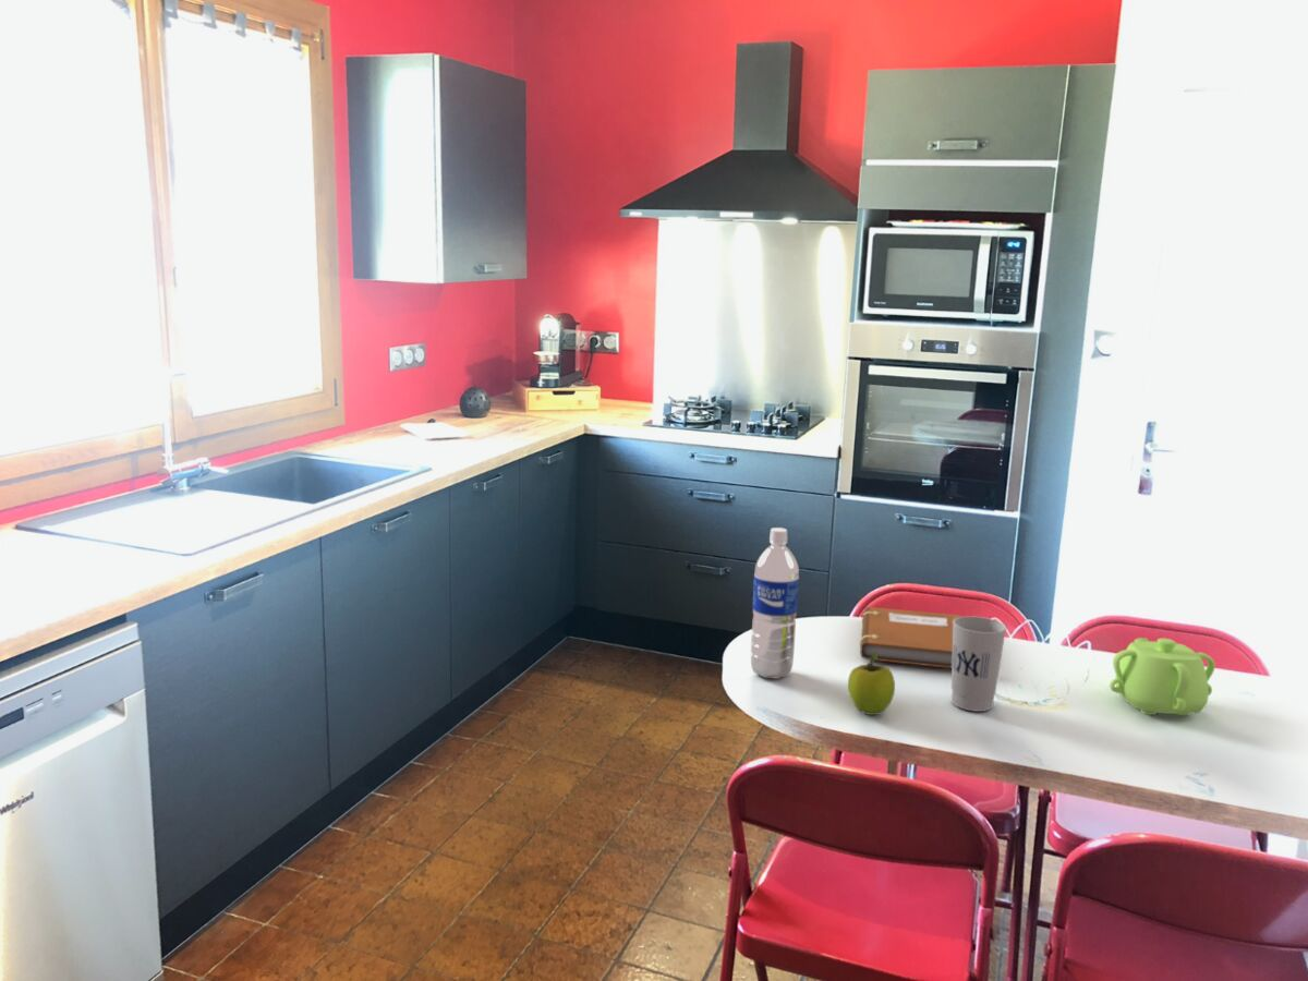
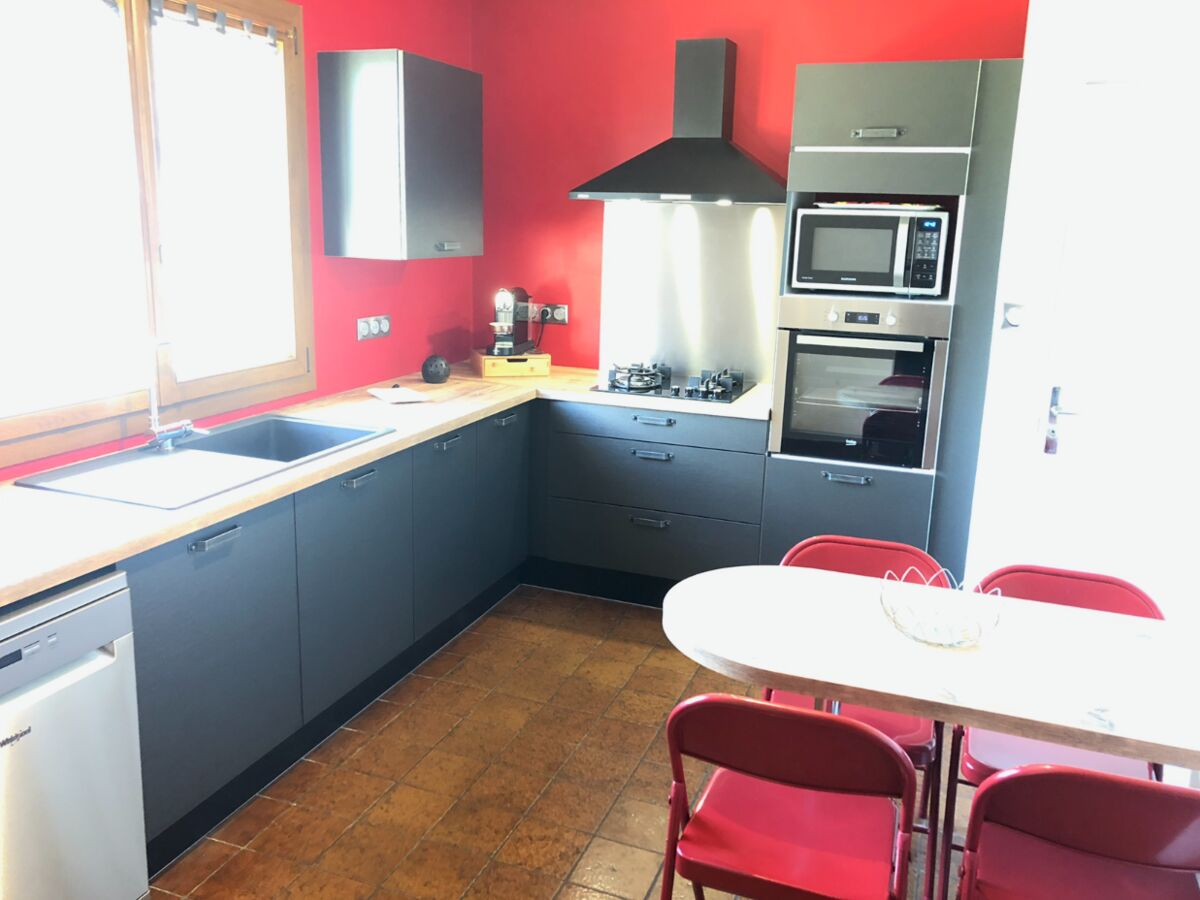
- fruit [847,652,896,716]
- cup [949,615,1007,713]
- water bottle [750,526,800,680]
- notebook [859,606,961,669]
- teapot [1109,637,1216,717]
